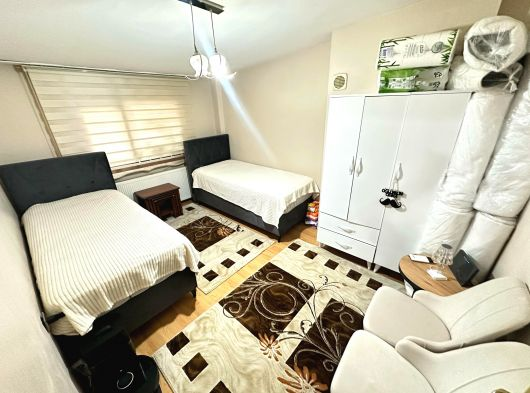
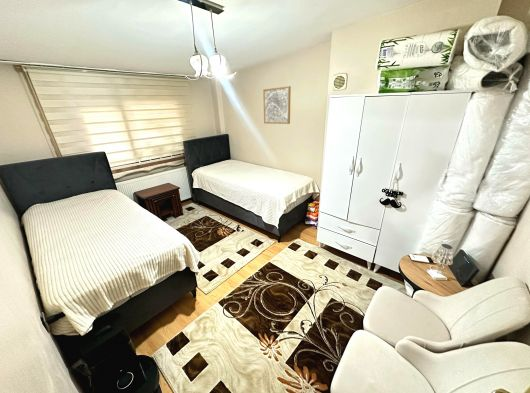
+ wall art [262,85,292,125]
